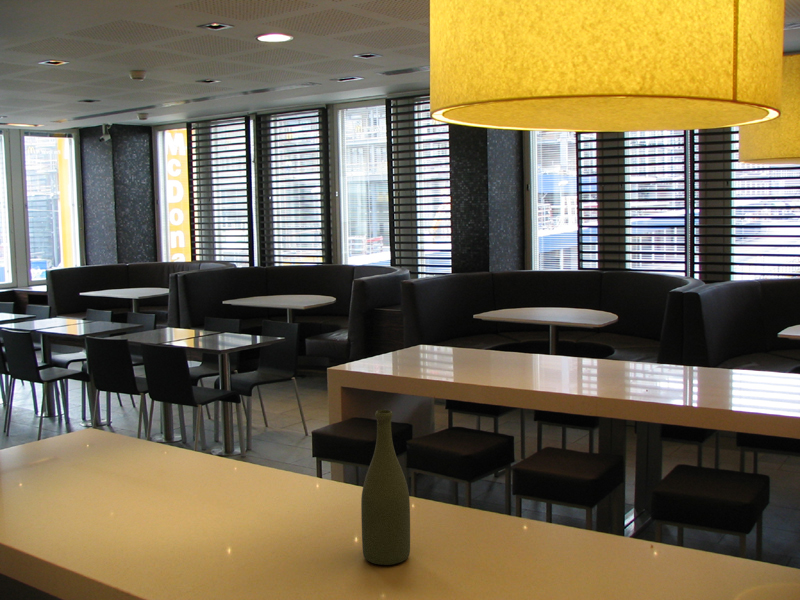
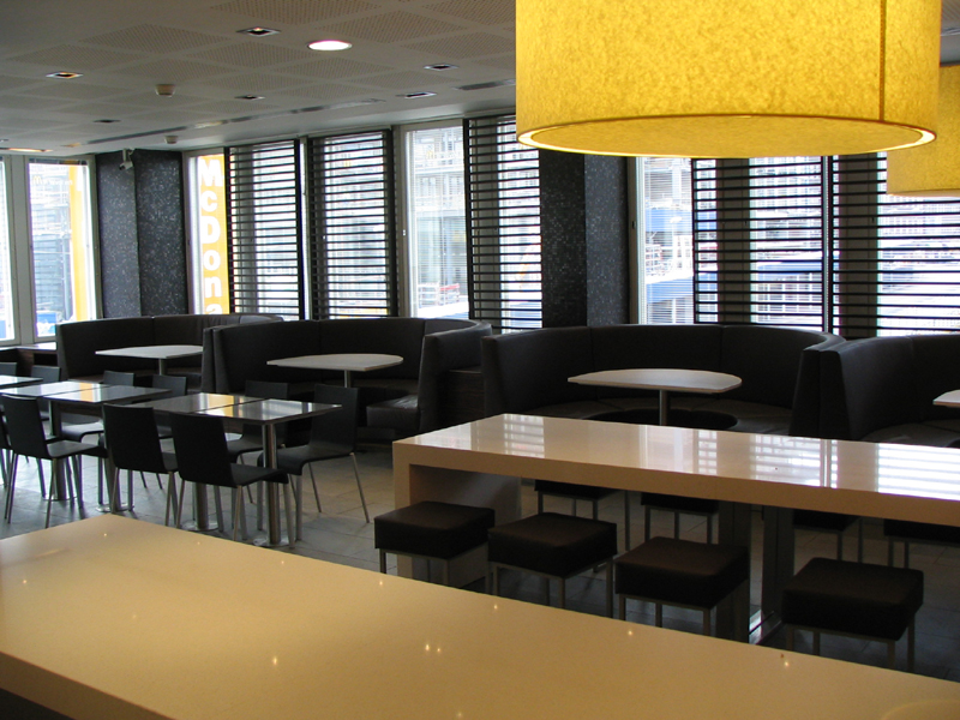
- bottle [360,409,411,566]
